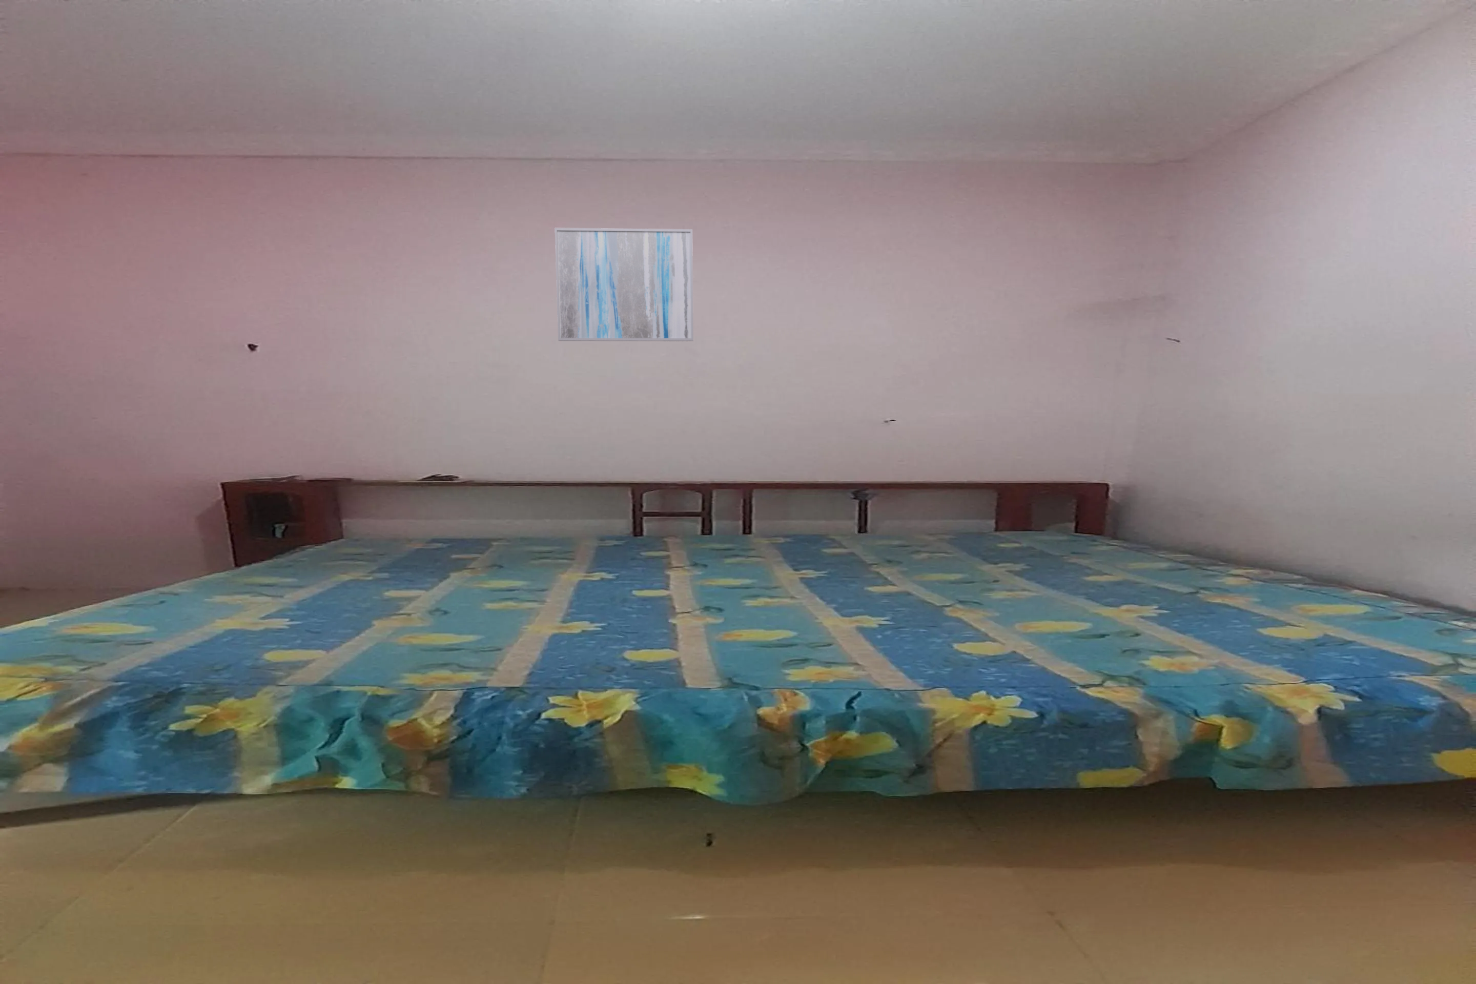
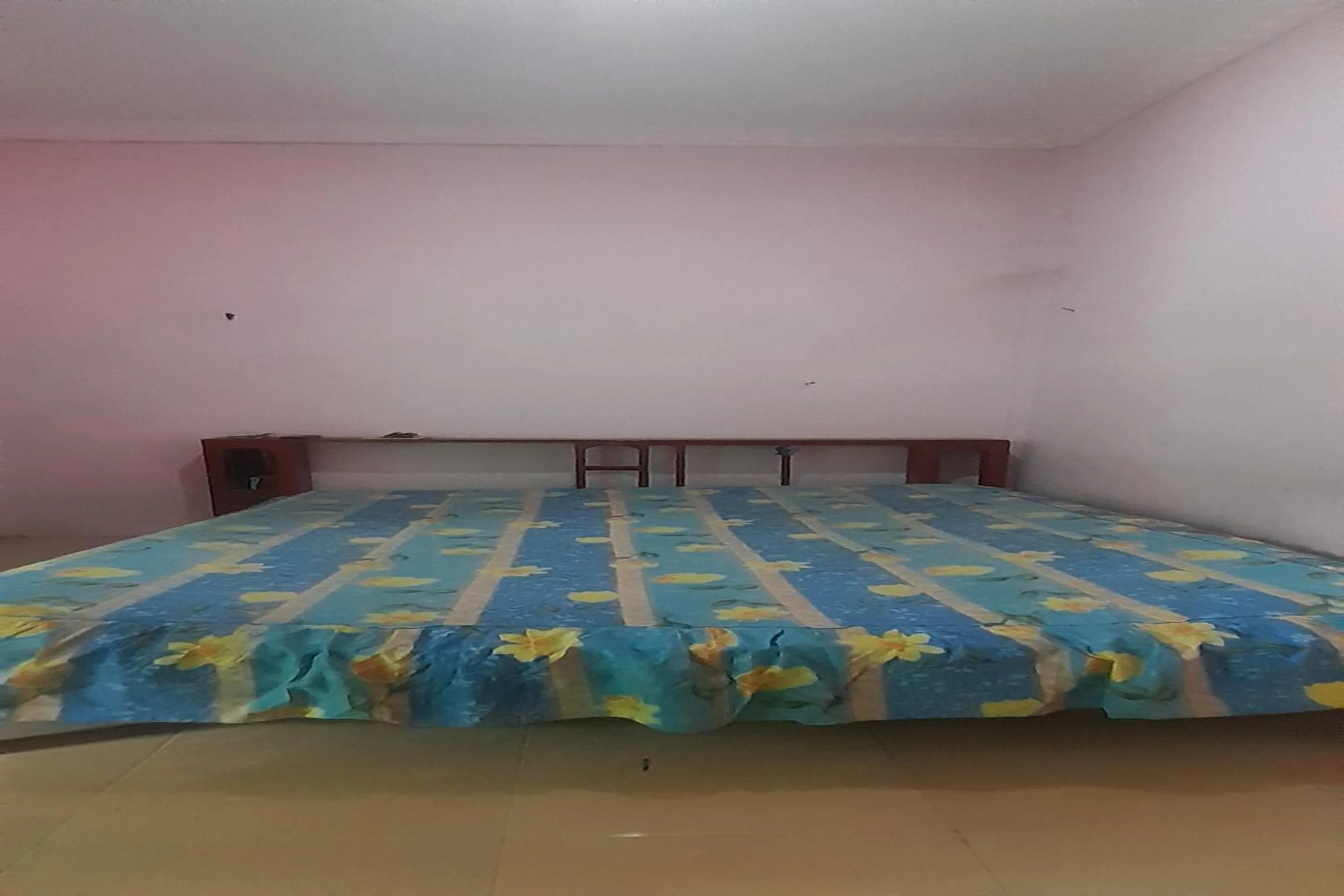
- wall art [555,227,694,342]
